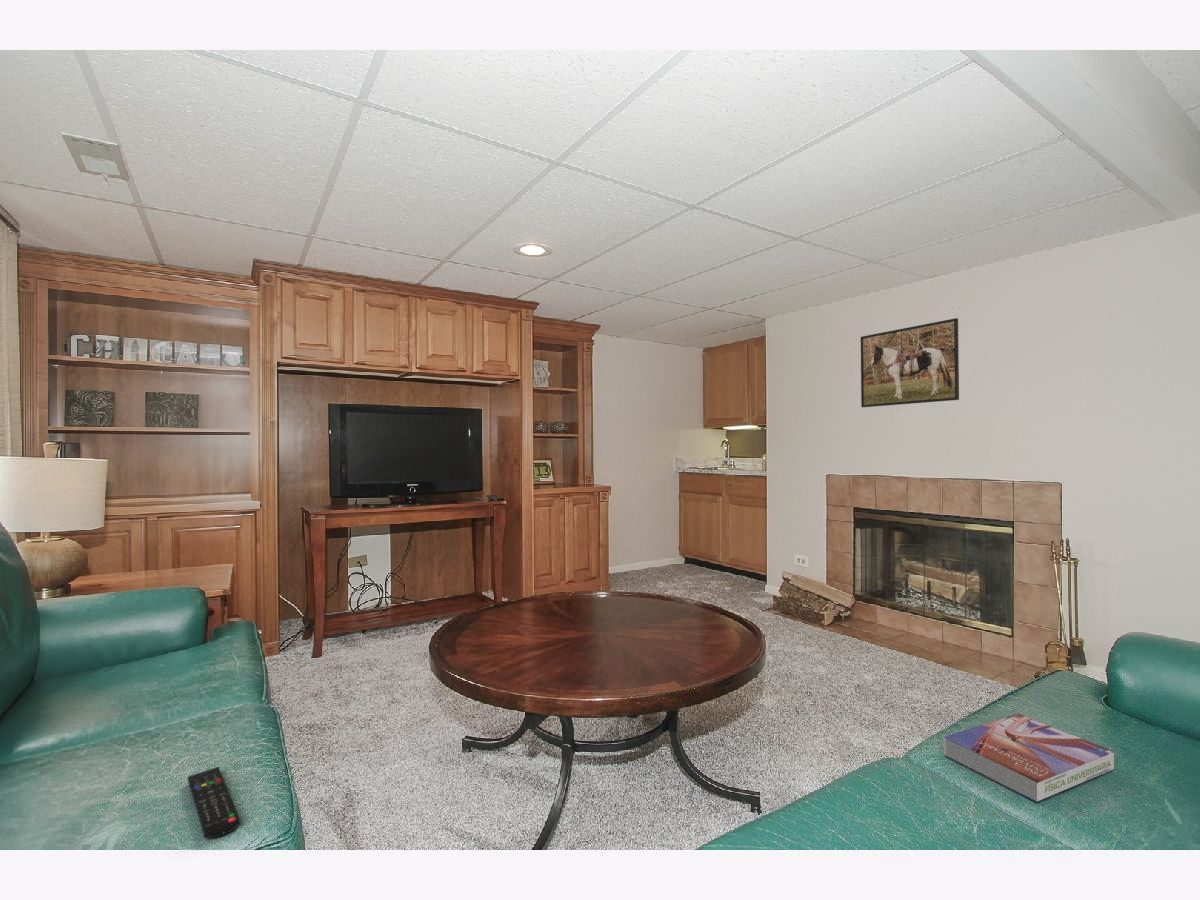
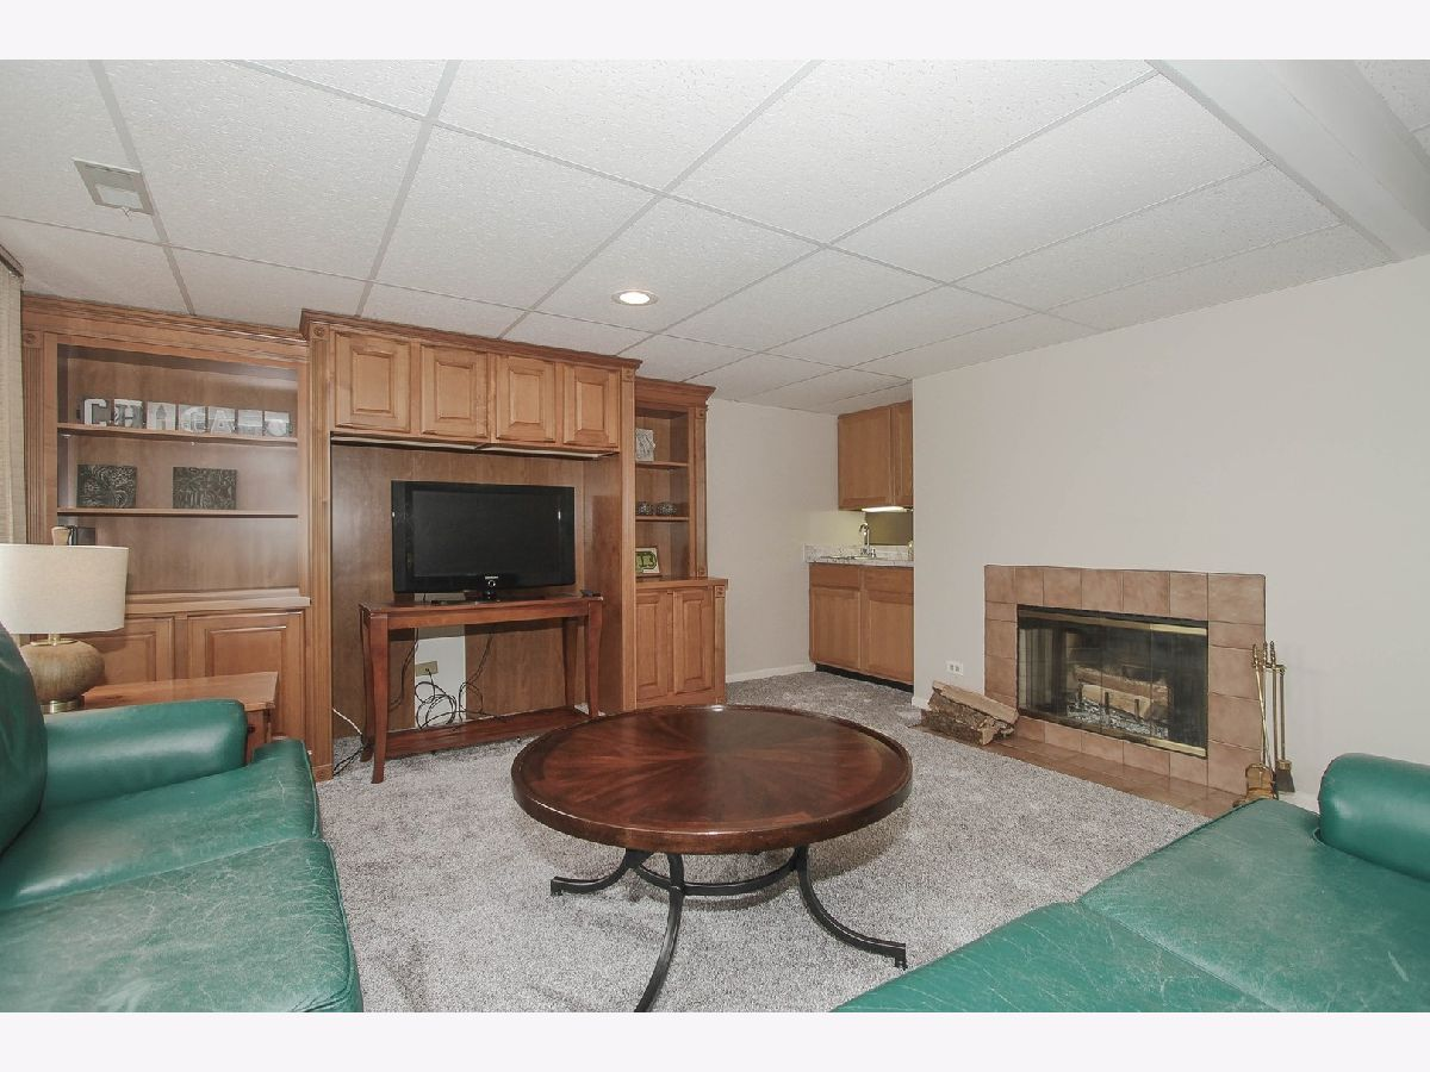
- textbook [943,713,1115,803]
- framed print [860,317,960,408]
- remote control [187,766,241,839]
